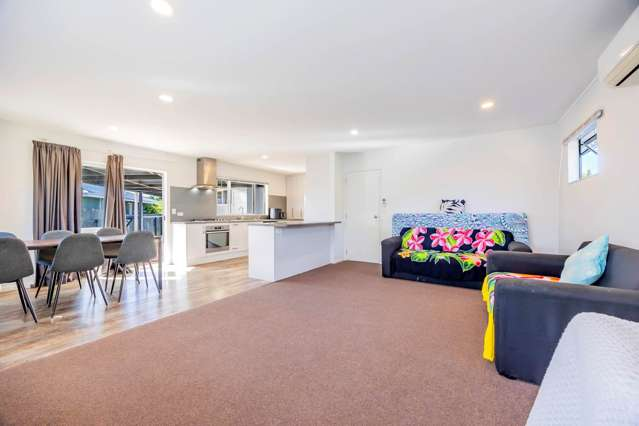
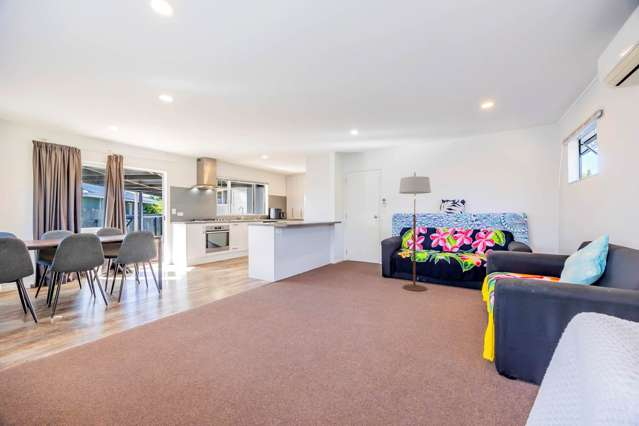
+ floor lamp [398,171,432,292]
